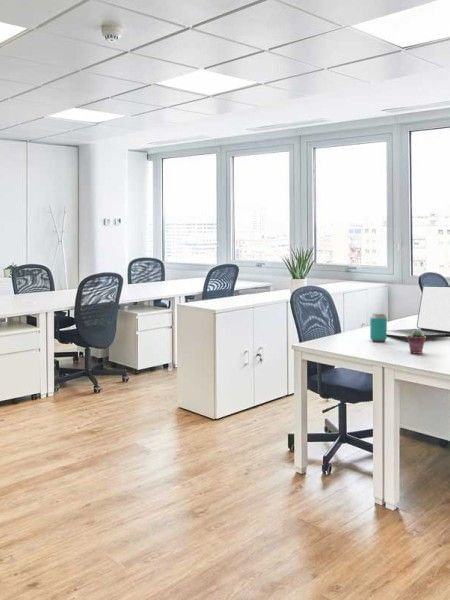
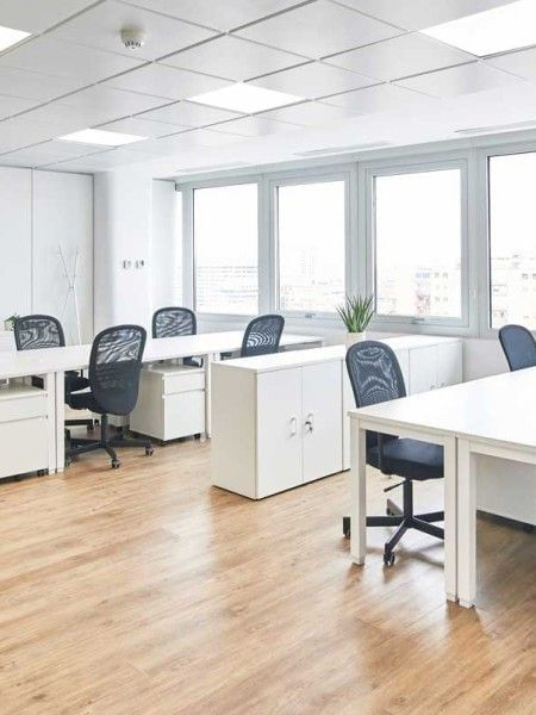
- potted succulent [406,328,427,355]
- laptop [387,285,450,339]
- beverage can [369,313,388,343]
